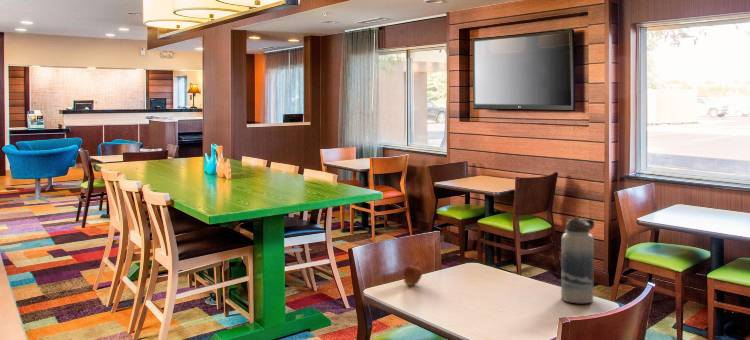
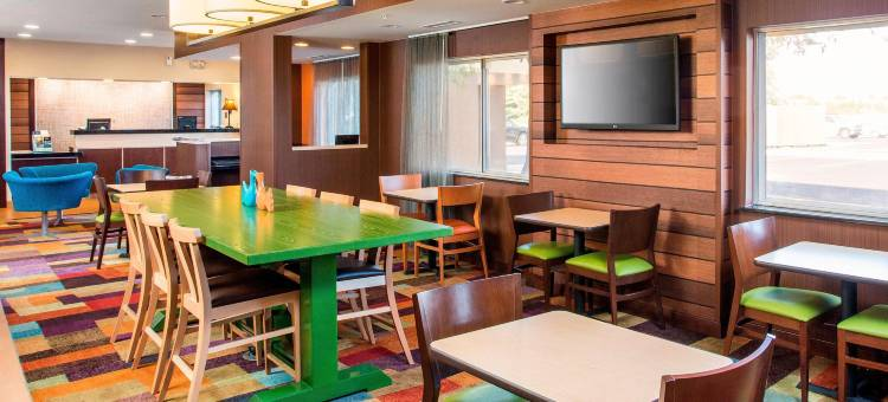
- fruit [402,262,423,286]
- water bottle [560,215,595,304]
